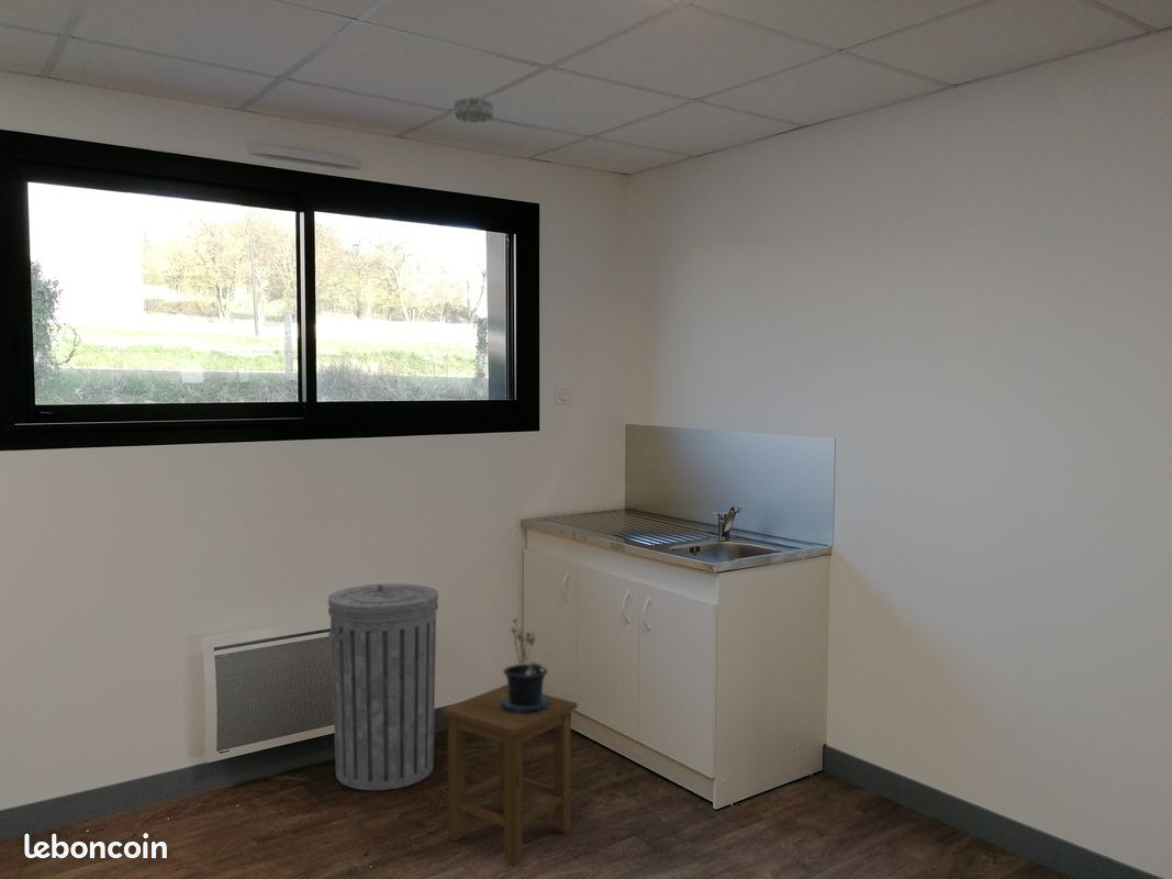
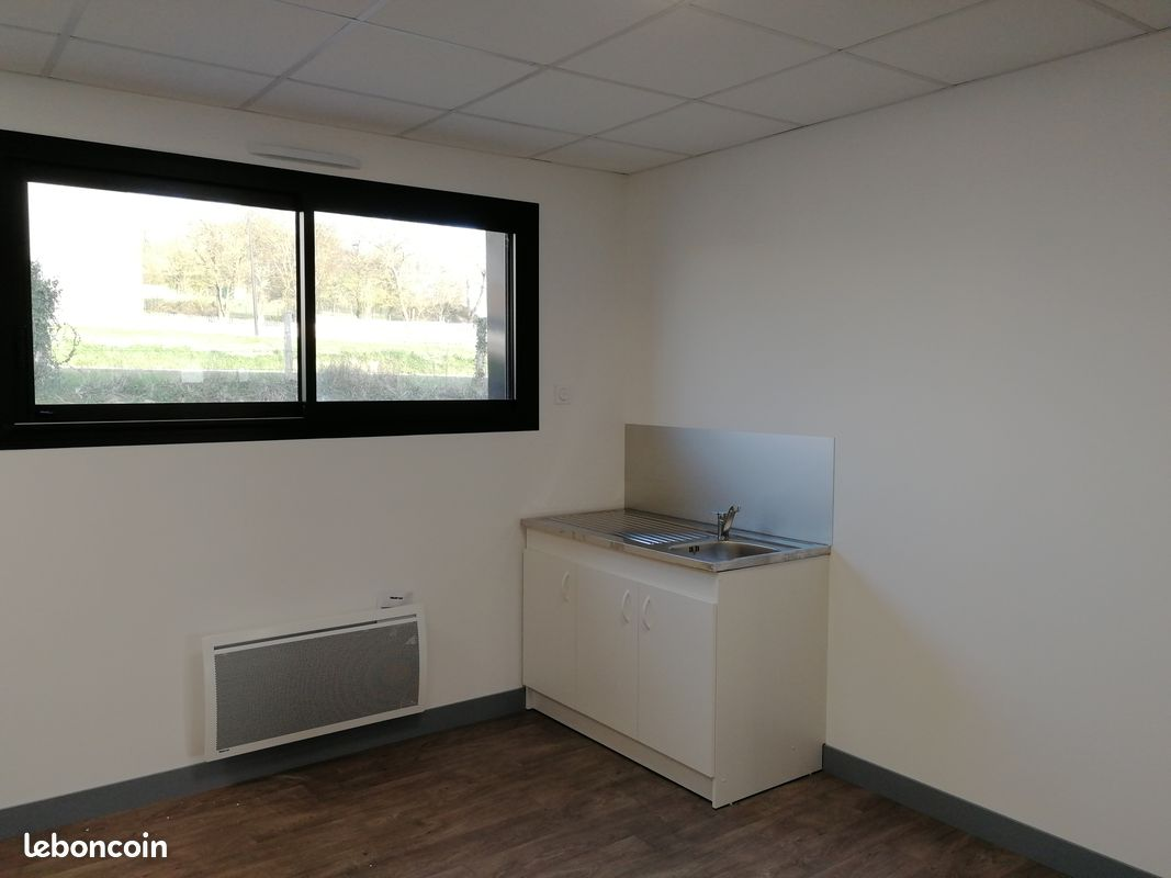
- trash can [327,582,439,791]
- potted plant [501,616,551,714]
- smoke detector [454,97,494,123]
- stool [440,683,578,867]
